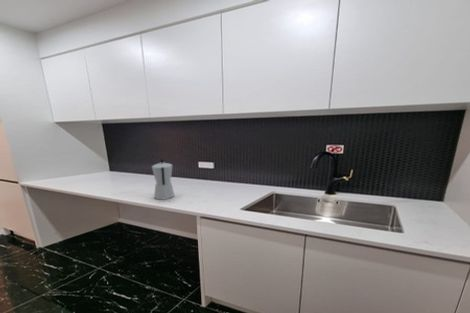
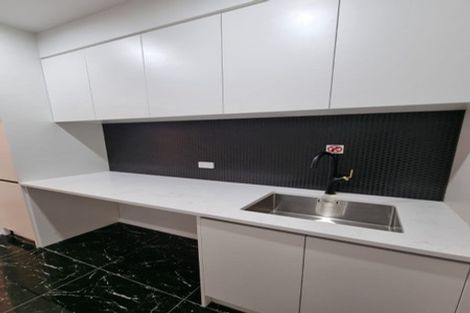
- moka pot [151,158,175,201]
